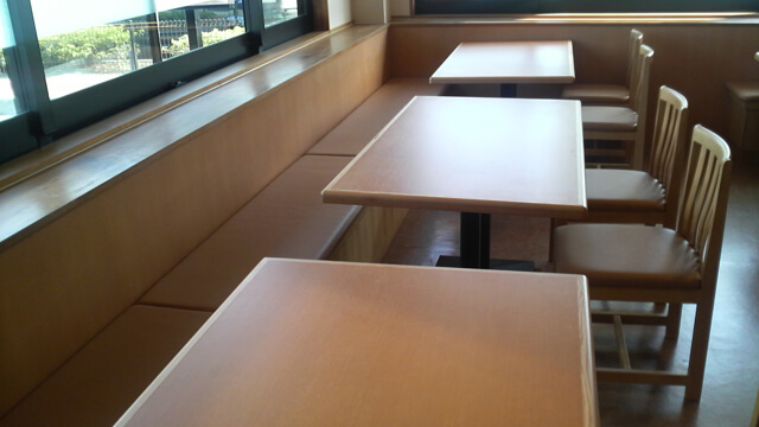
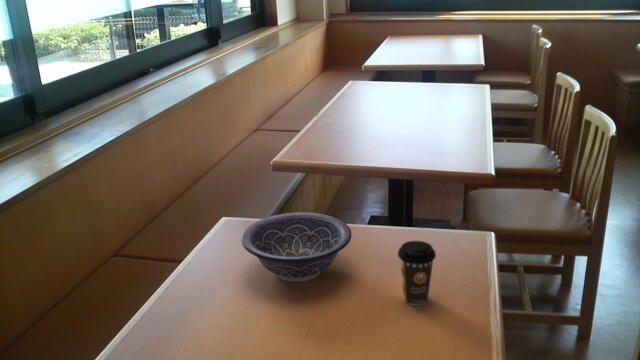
+ coffee cup [397,240,437,306]
+ decorative bowl [241,211,352,283]
